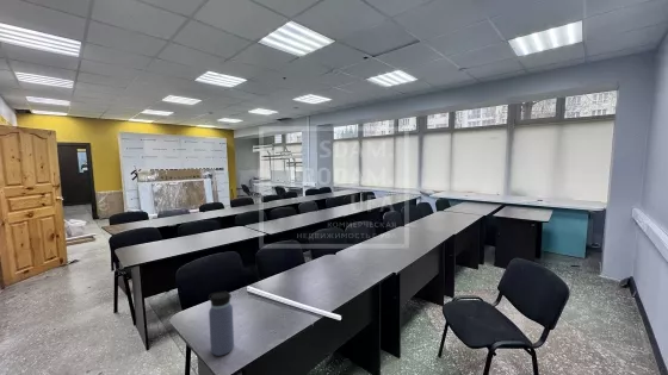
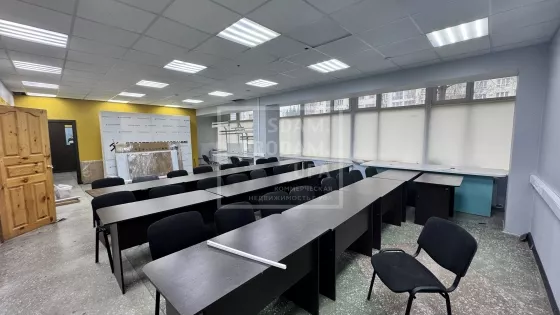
- water bottle [208,290,235,357]
